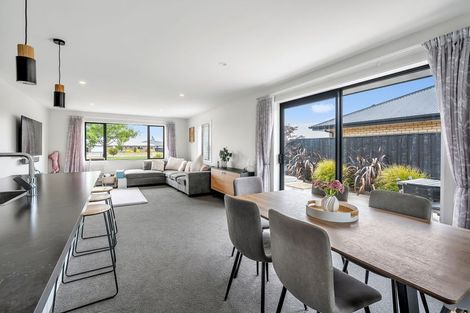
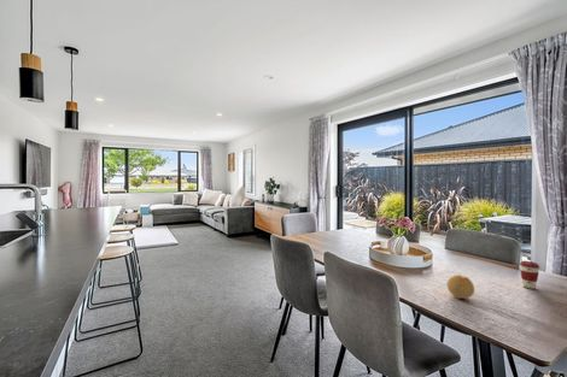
+ coffee cup [519,260,540,290]
+ fruit [446,273,475,300]
